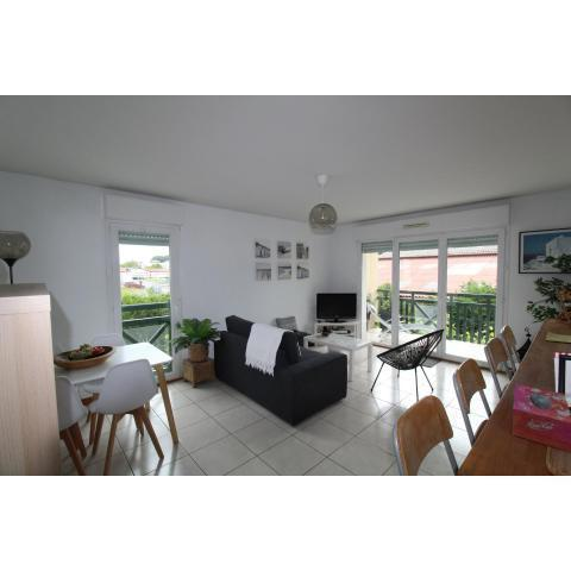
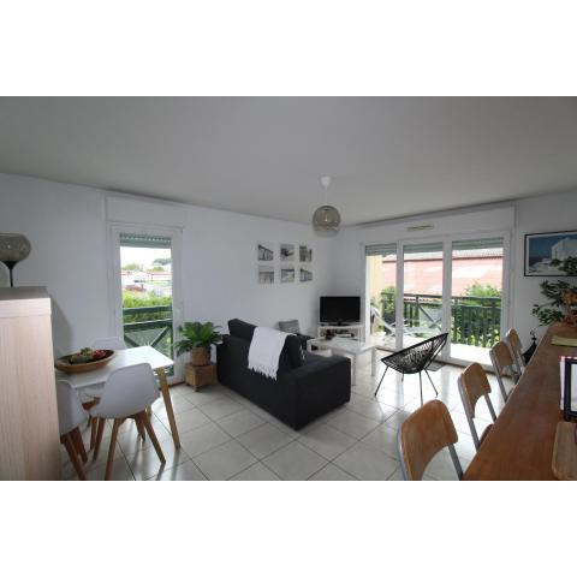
- tissue box [512,383,571,453]
